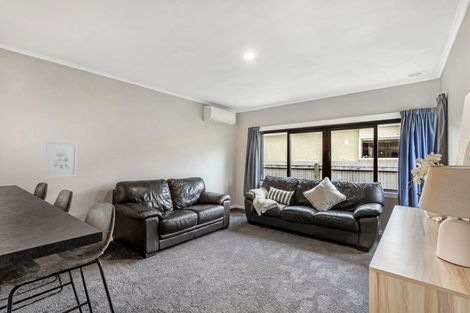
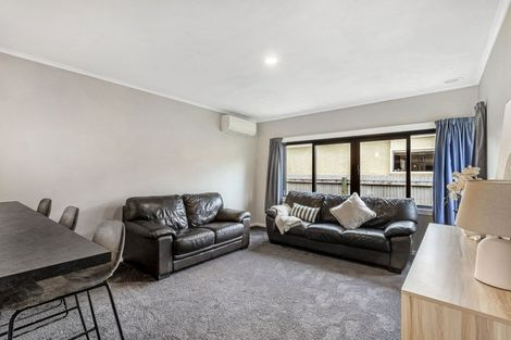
- wall art [44,140,78,179]
